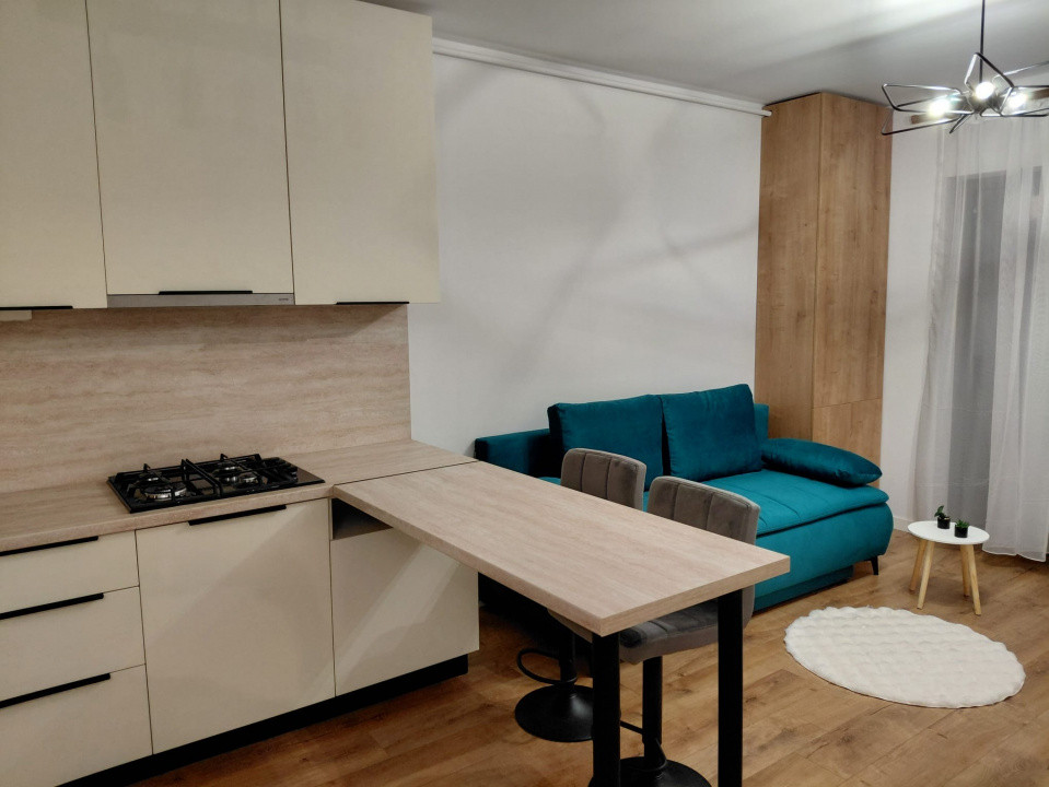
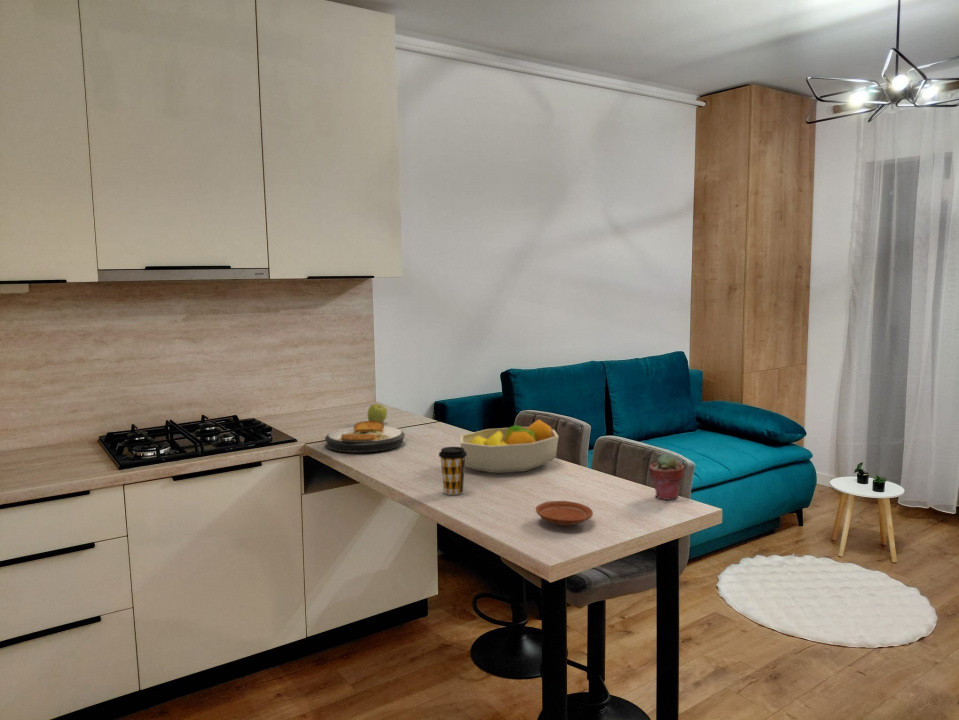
+ plate [535,500,594,527]
+ fruit bowl [459,418,560,474]
+ potted succulent [648,453,685,501]
+ apple [367,403,388,423]
+ coffee cup [438,446,467,496]
+ plate [324,420,406,454]
